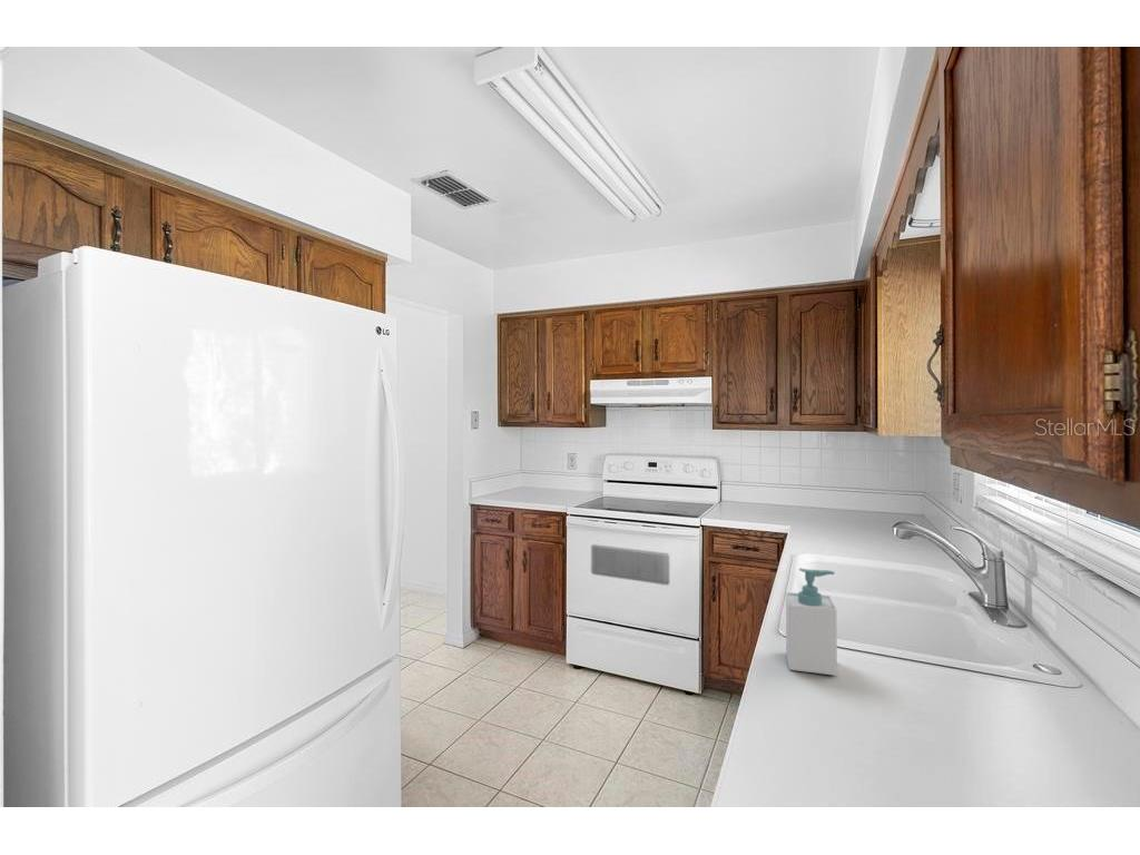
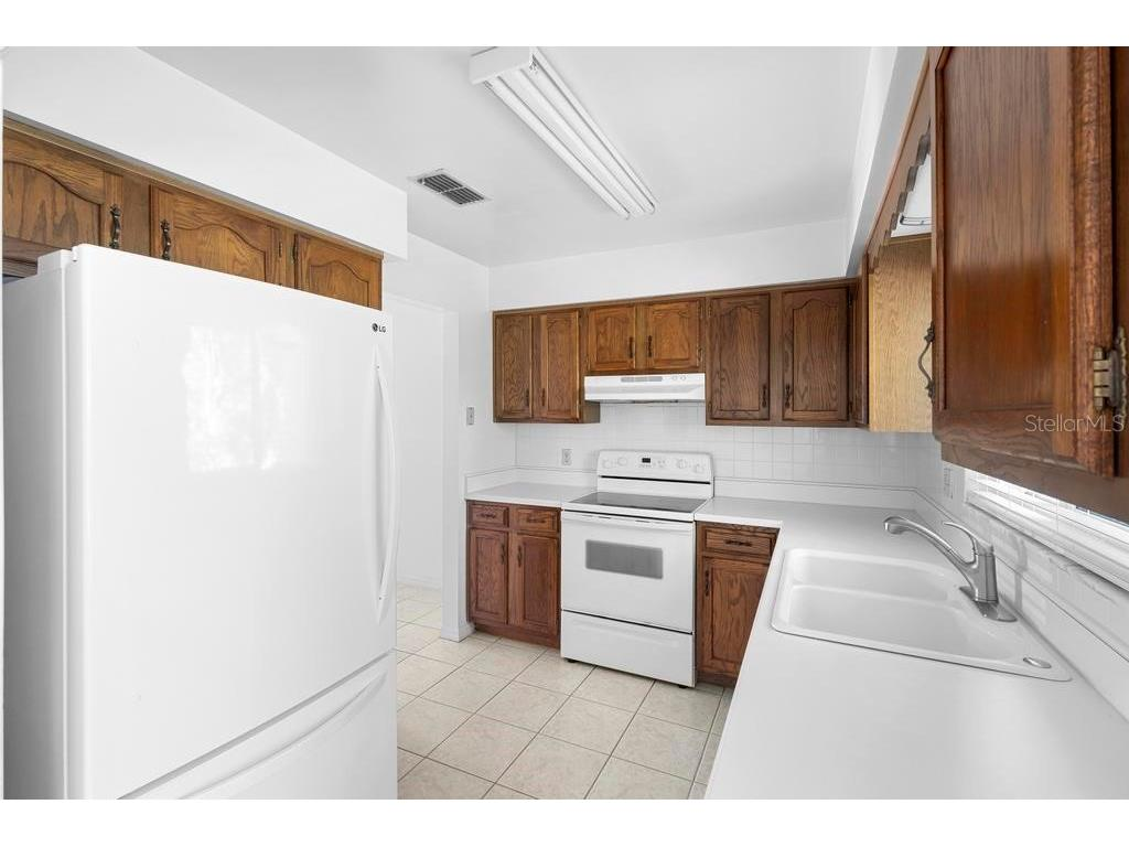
- soap bottle [785,567,838,677]
